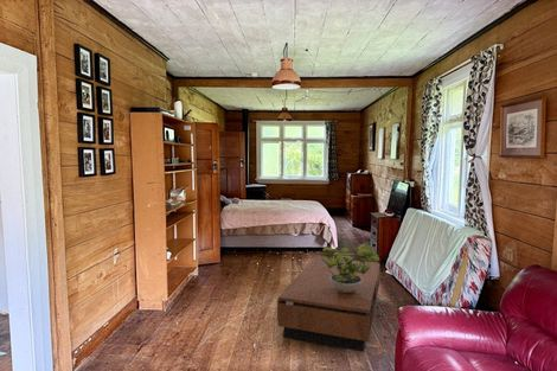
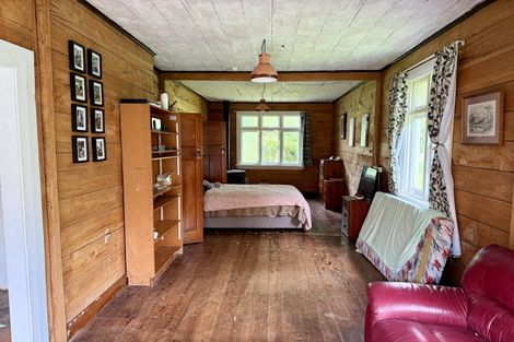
- potted plant [319,243,380,293]
- coffee table [276,256,380,353]
